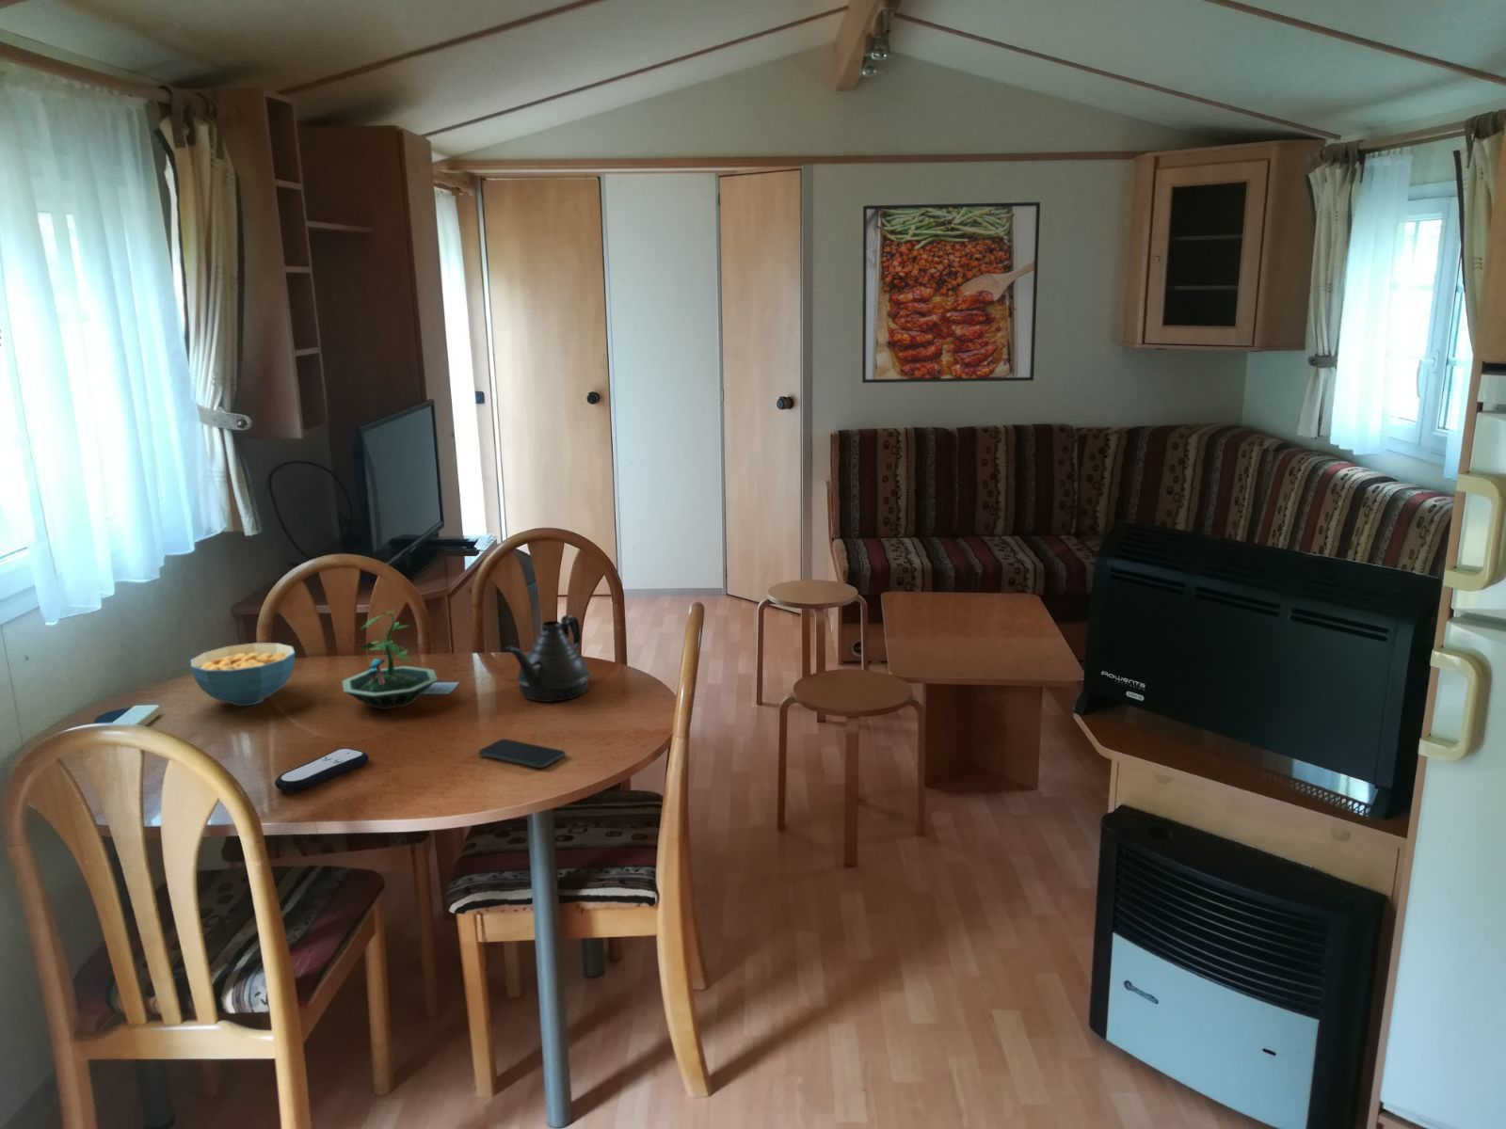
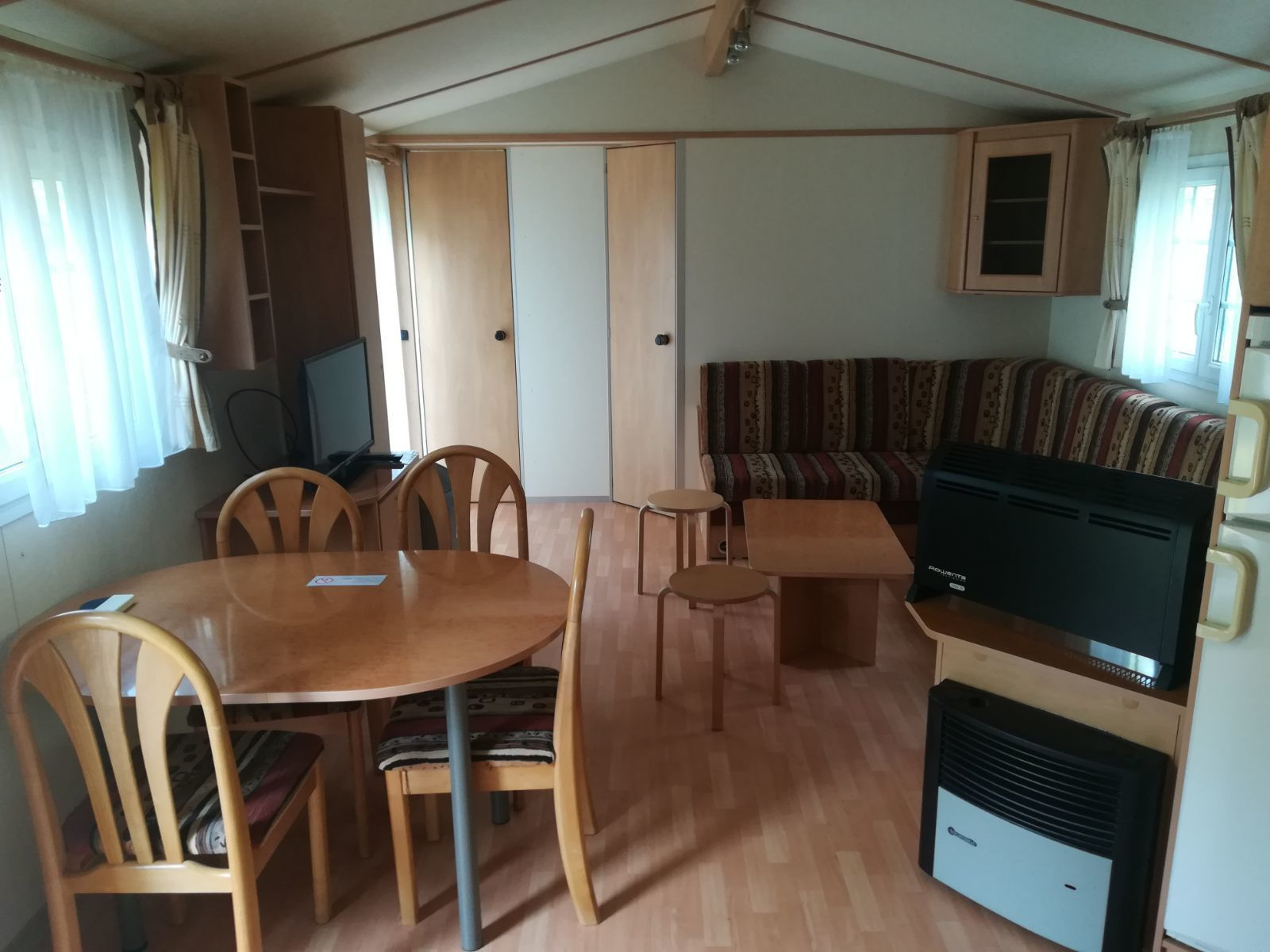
- remote control [274,747,370,793]
- cereal bowl [190,643,295,707]
- terrarium [342,610,439,710]
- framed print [861,202,1041,384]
- smartphone [477,738,567,768]
- teapot [505,614,592,703]
